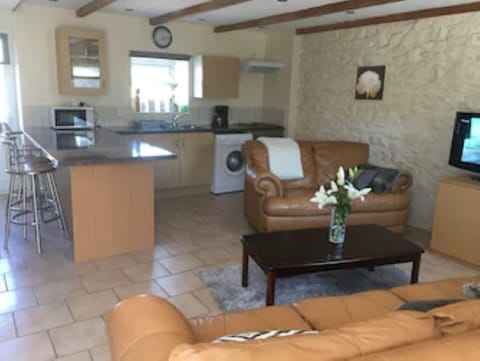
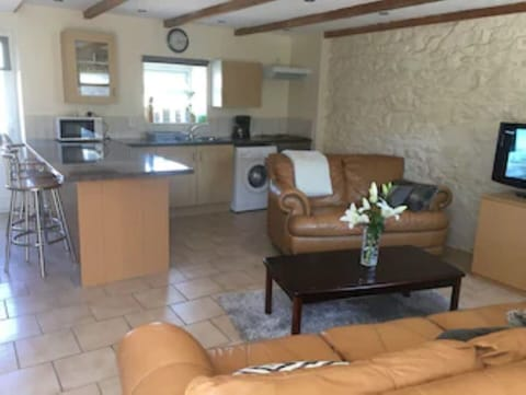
- wall art [354,64,387,102]
